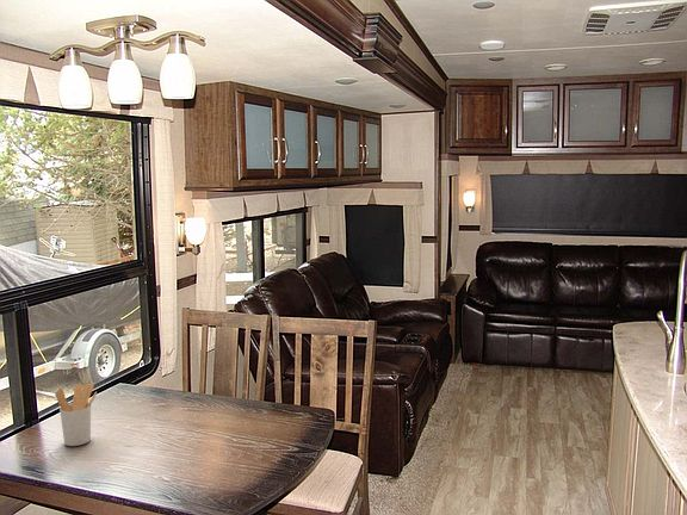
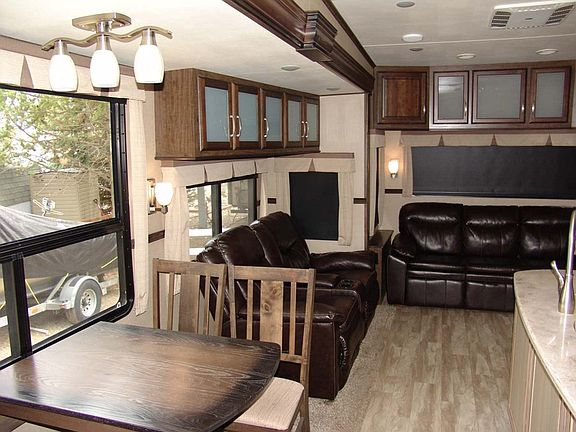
- utensil holder [54,383,98,447]
